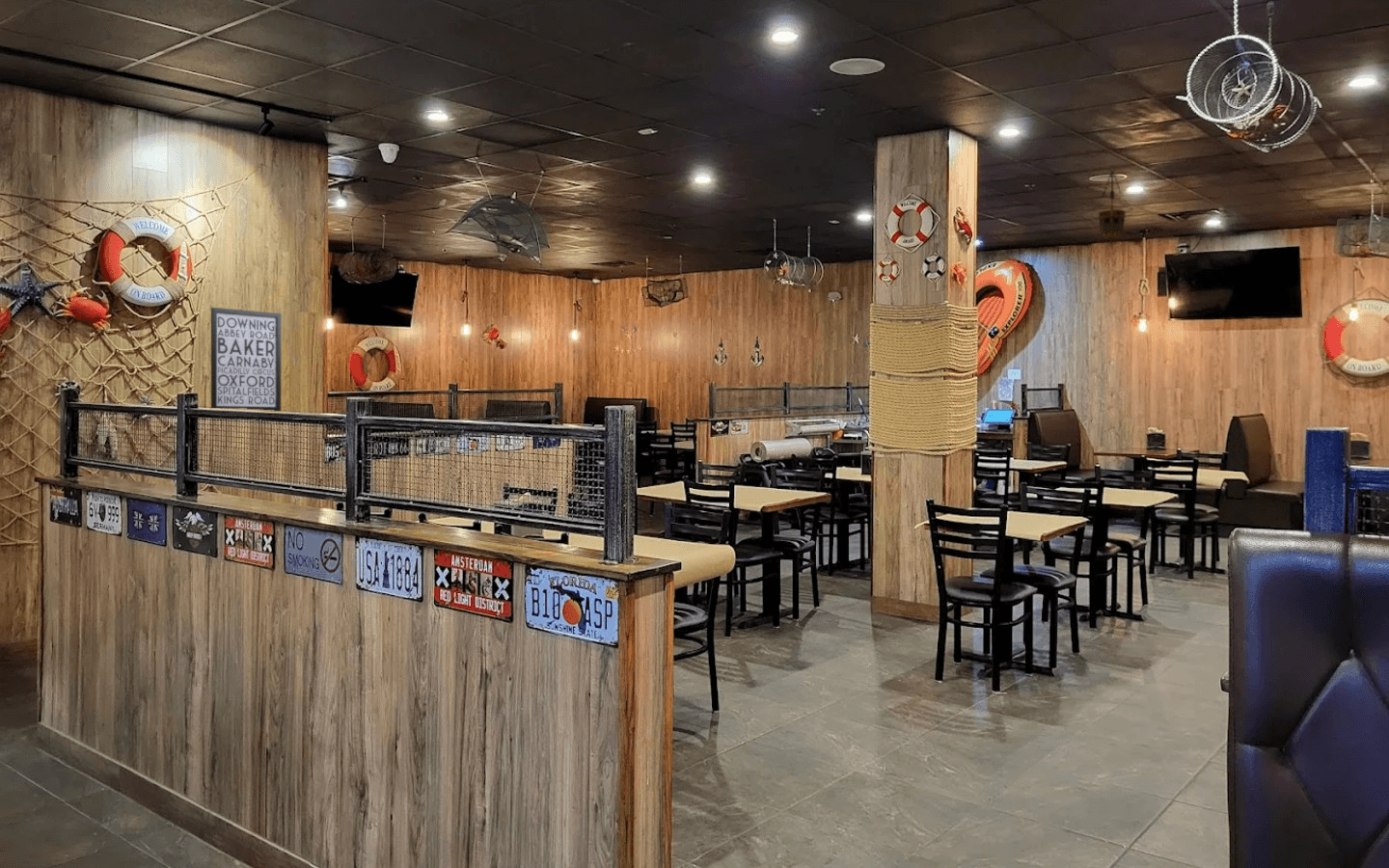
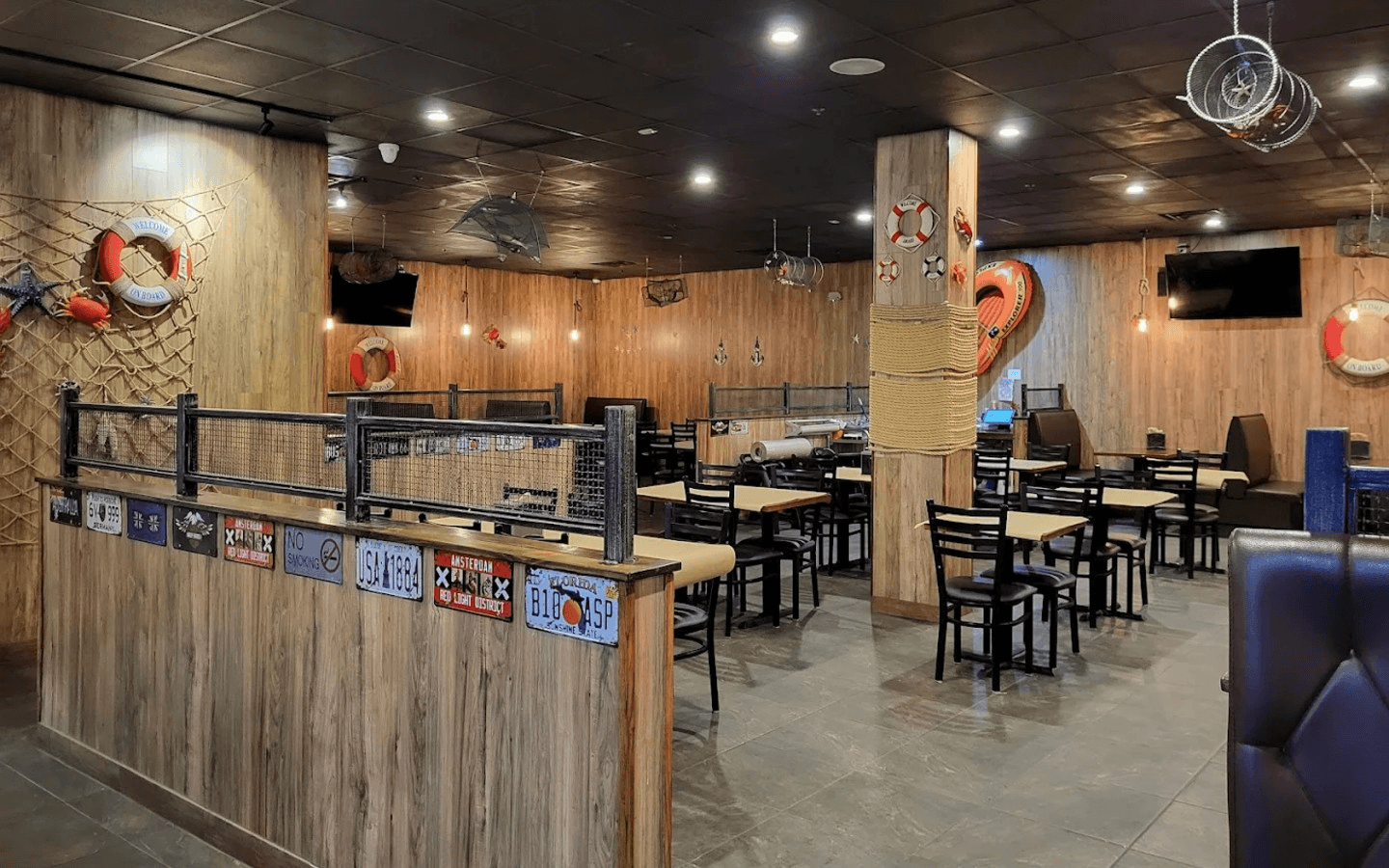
- hanging lantern [1091,164,1133,248]
- wall art [210,307,283,412]
